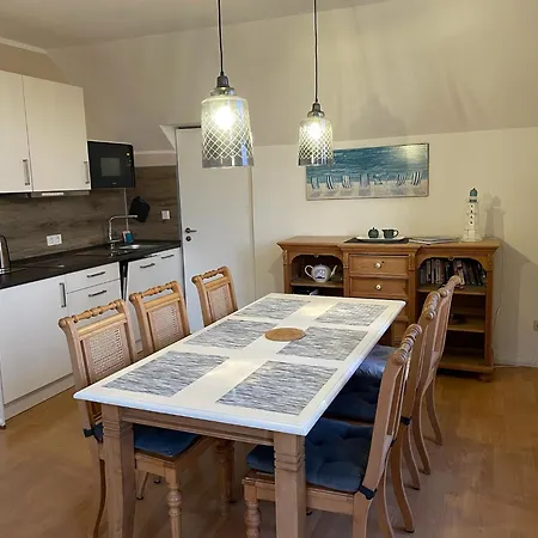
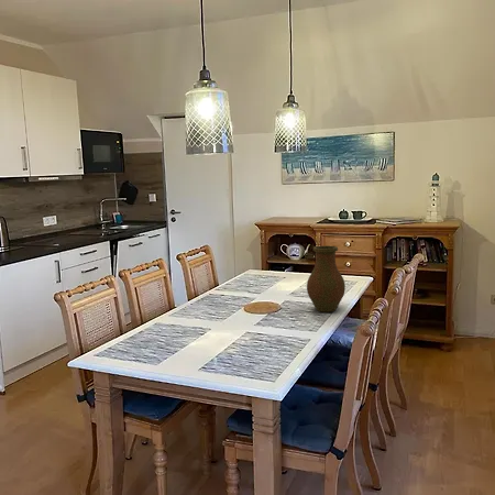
+ vase [306,244,346,314]
